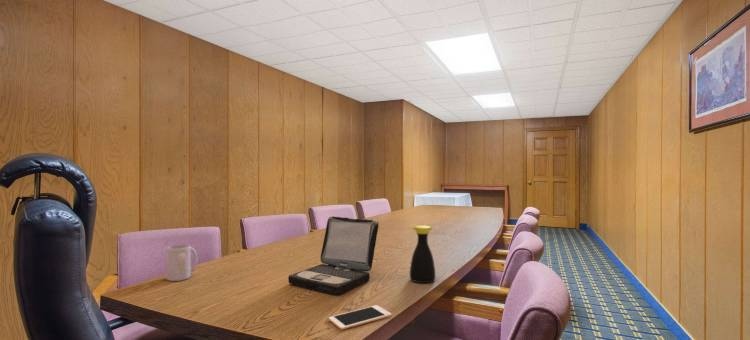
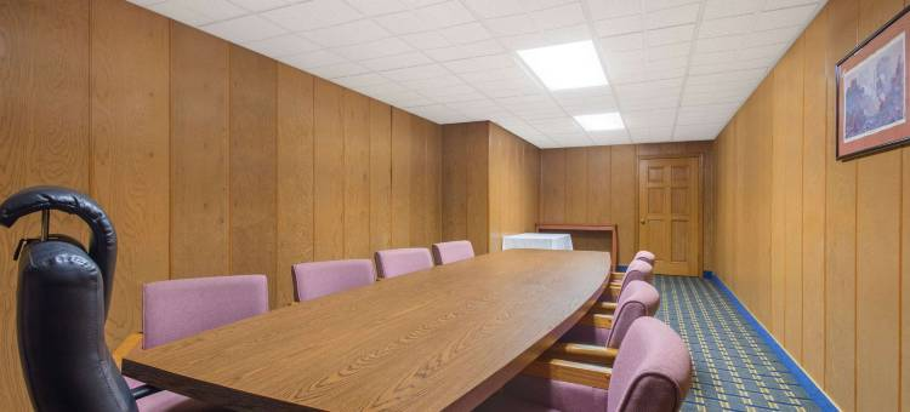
- laptop [287,215,380,295]
- bottle [409,225,436,284]
- mug [166,243,198,282]
- cell phone [328,304,393,331]
